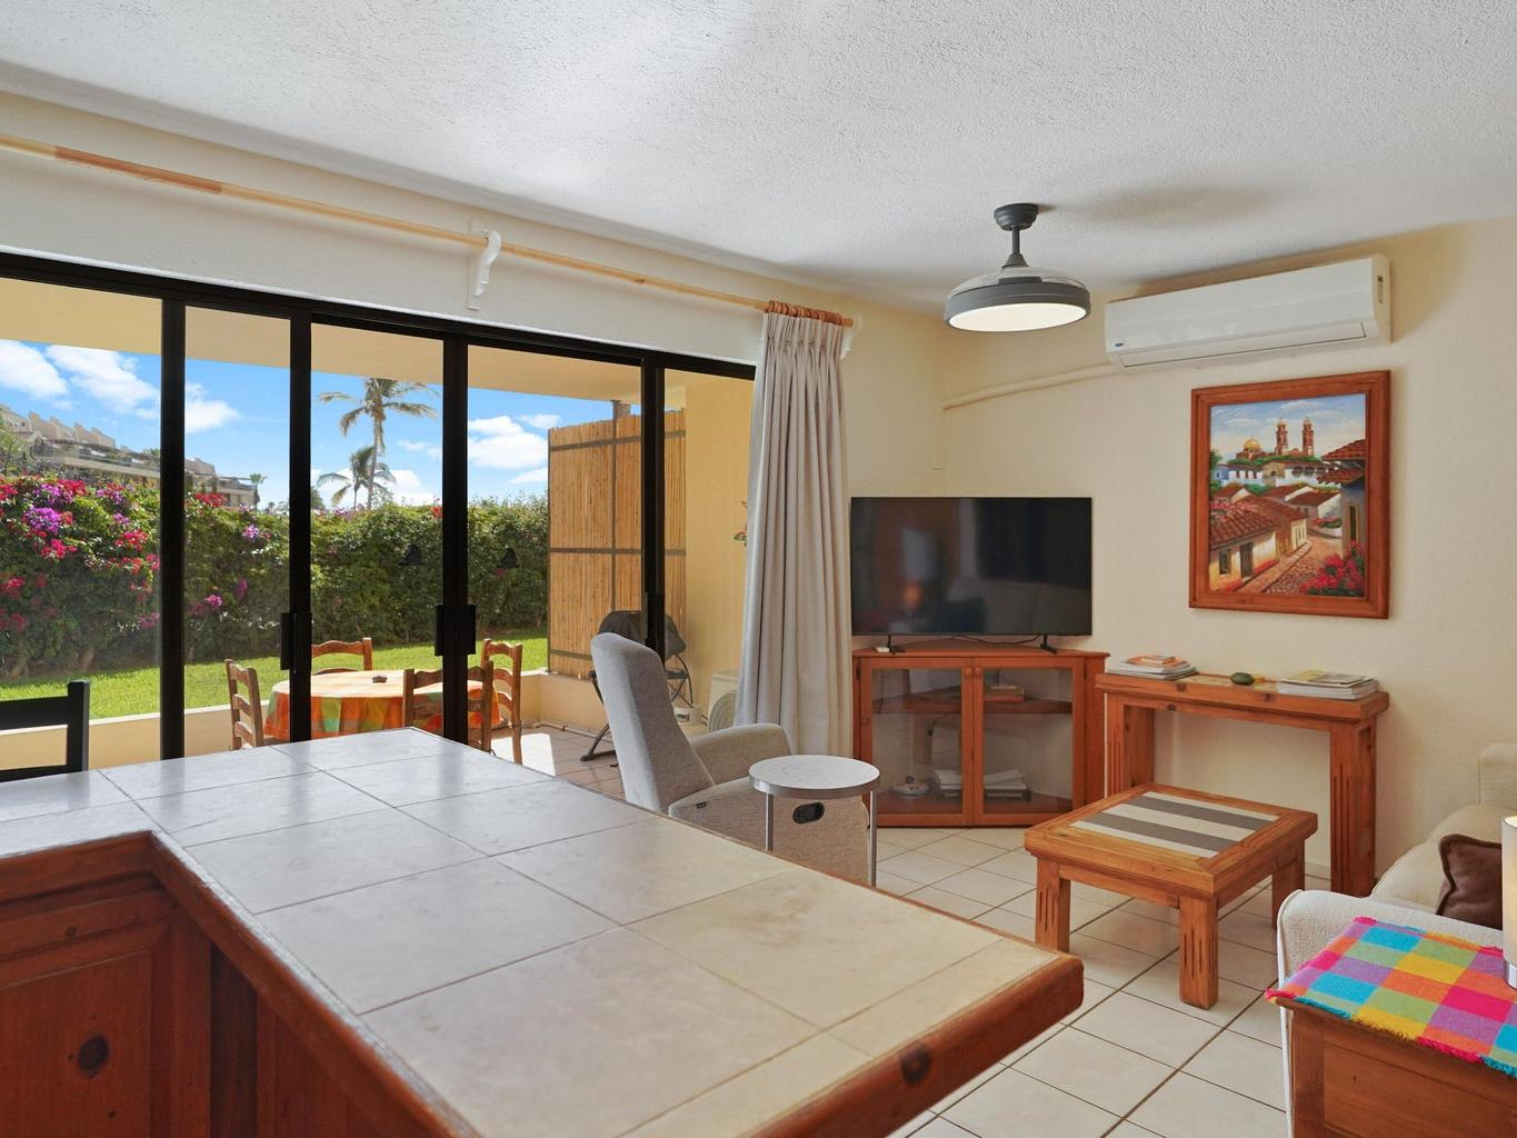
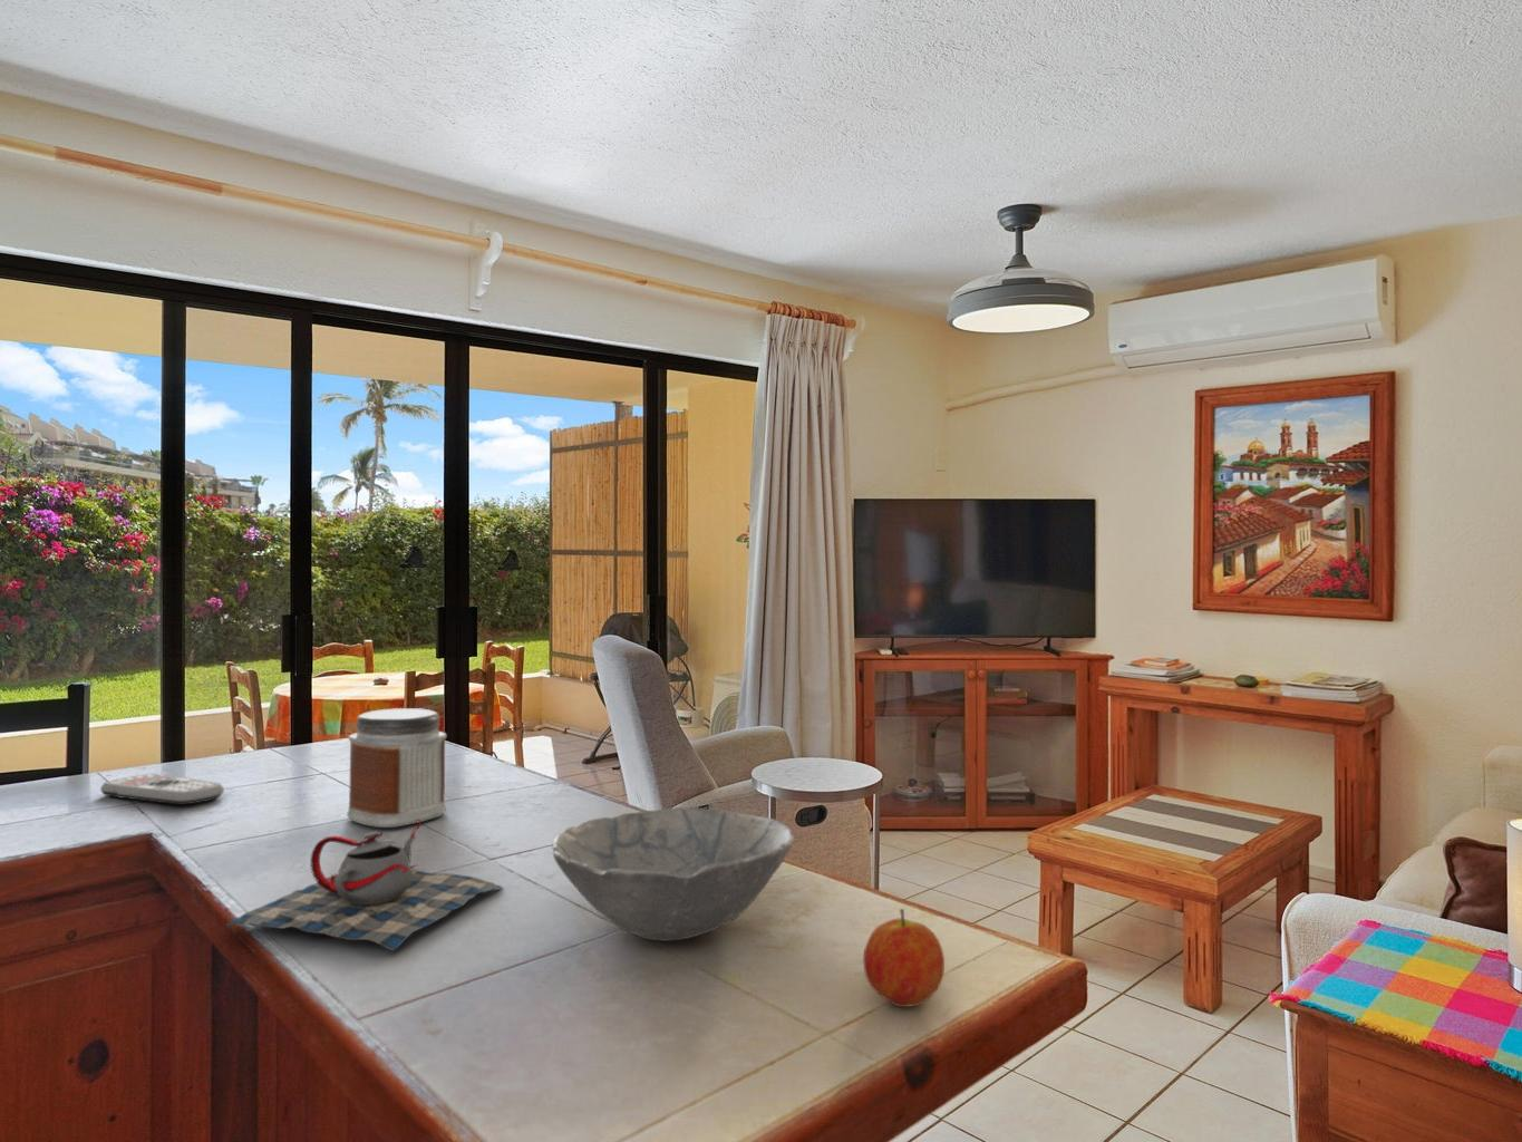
+ bowl [552,806,795,943]
+ teapot [224,818,504,952]
+ fruit [862,908,945,1008]
+ jar [345,707,449,829]
+ remote control [100,773,225,805]
